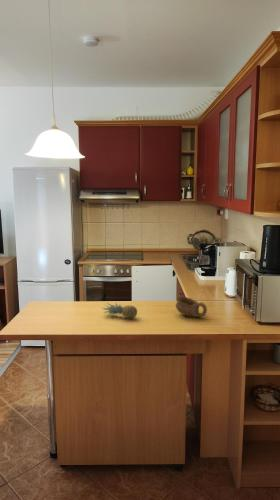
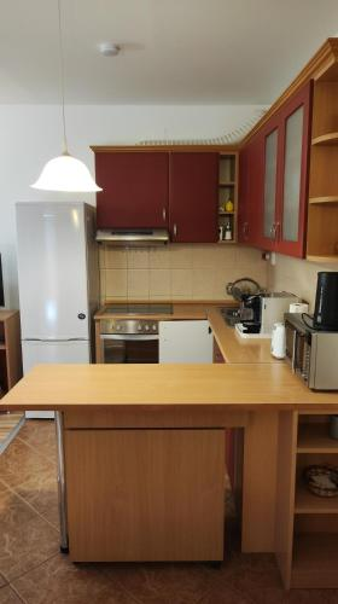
- fruit [102,301,138,319]
- bowl [175,296,208,318]
